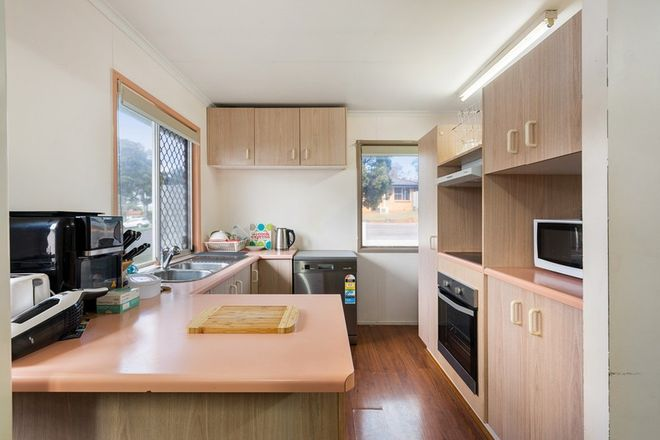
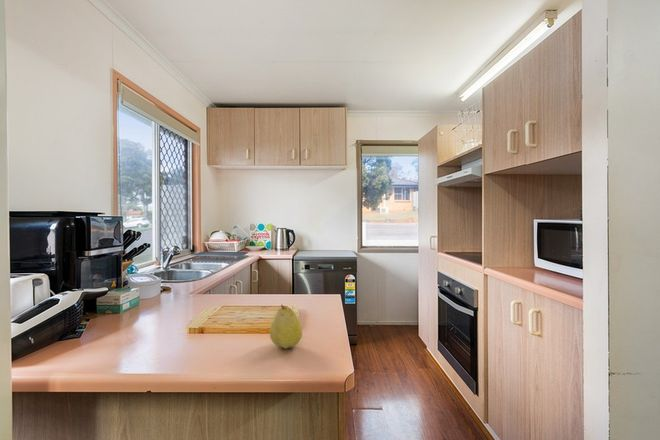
+ fruit [269,303,303,350]
